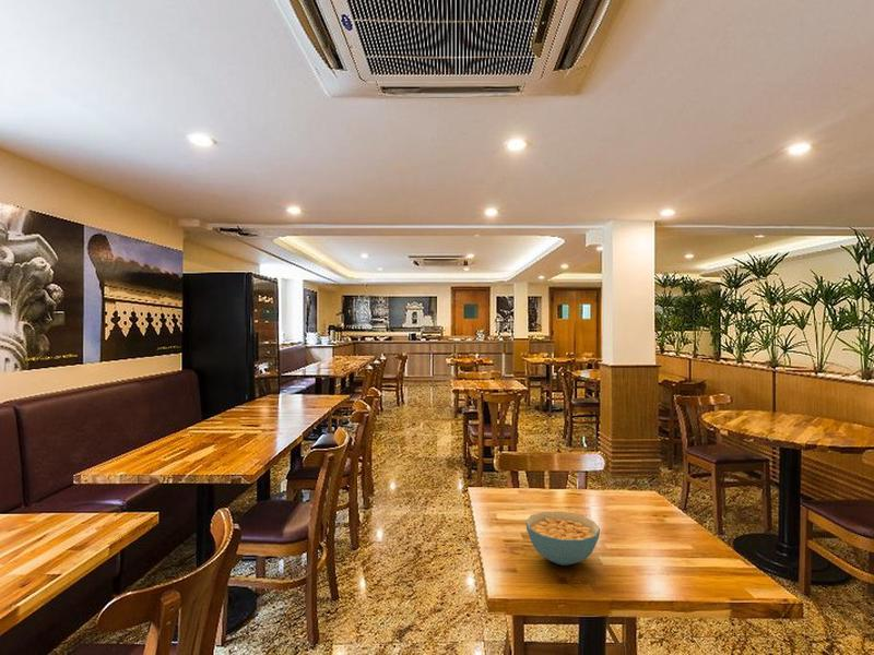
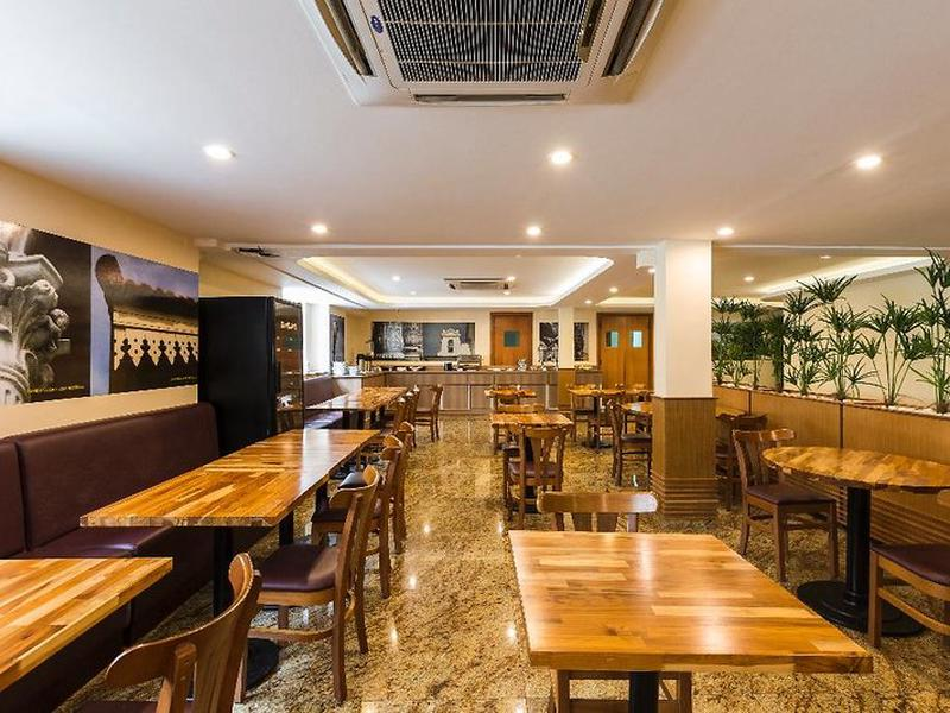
- cereal bowl [524,511,601,567]
